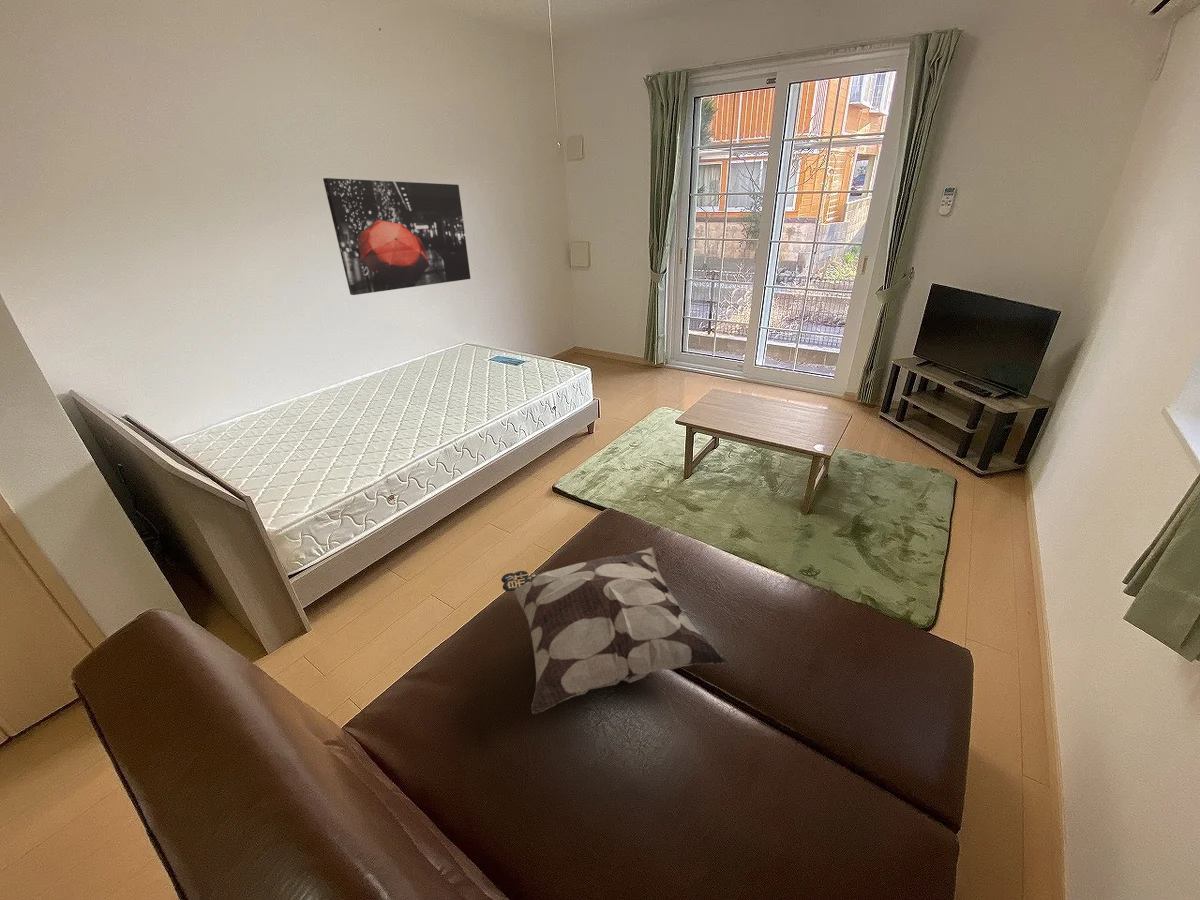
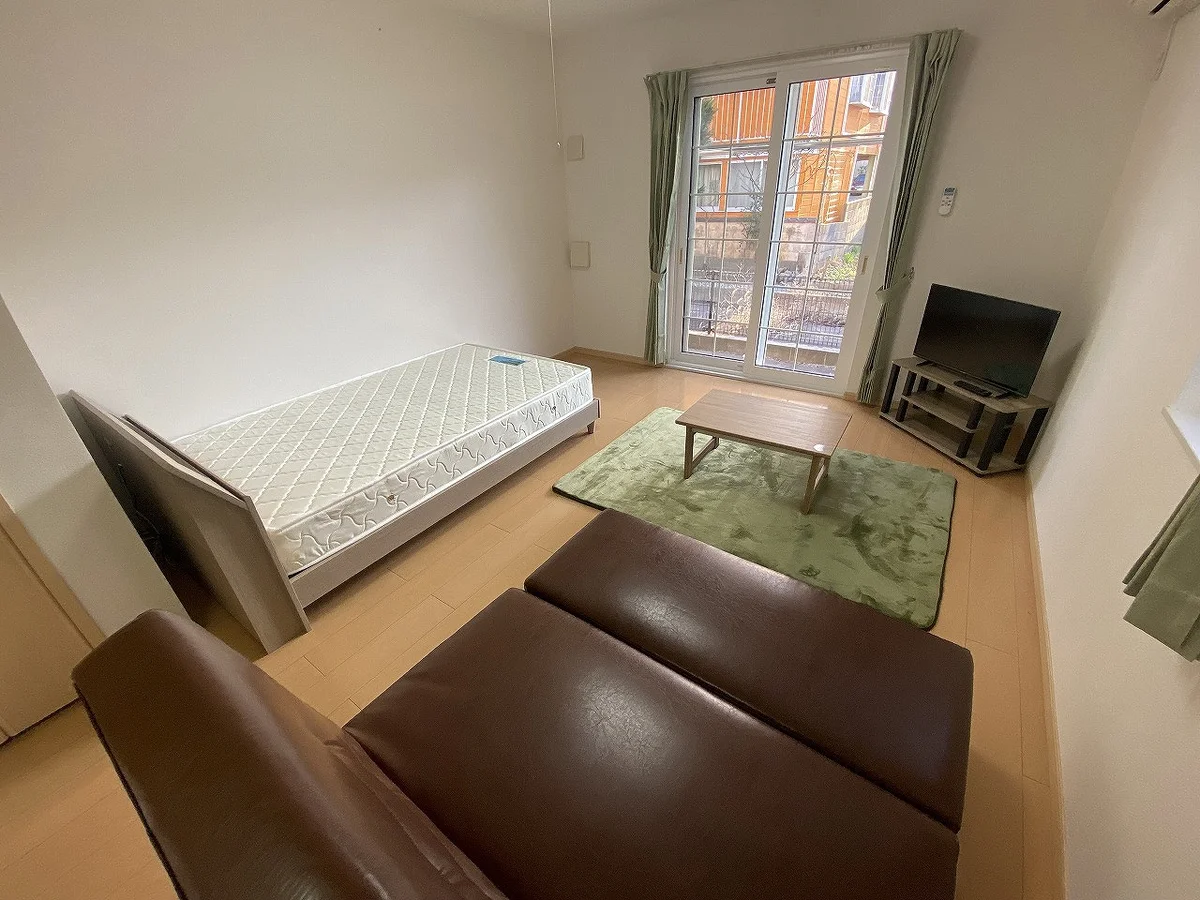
- wall art [322,177,471,296]
- decorative pillow [500,546,727,715]
